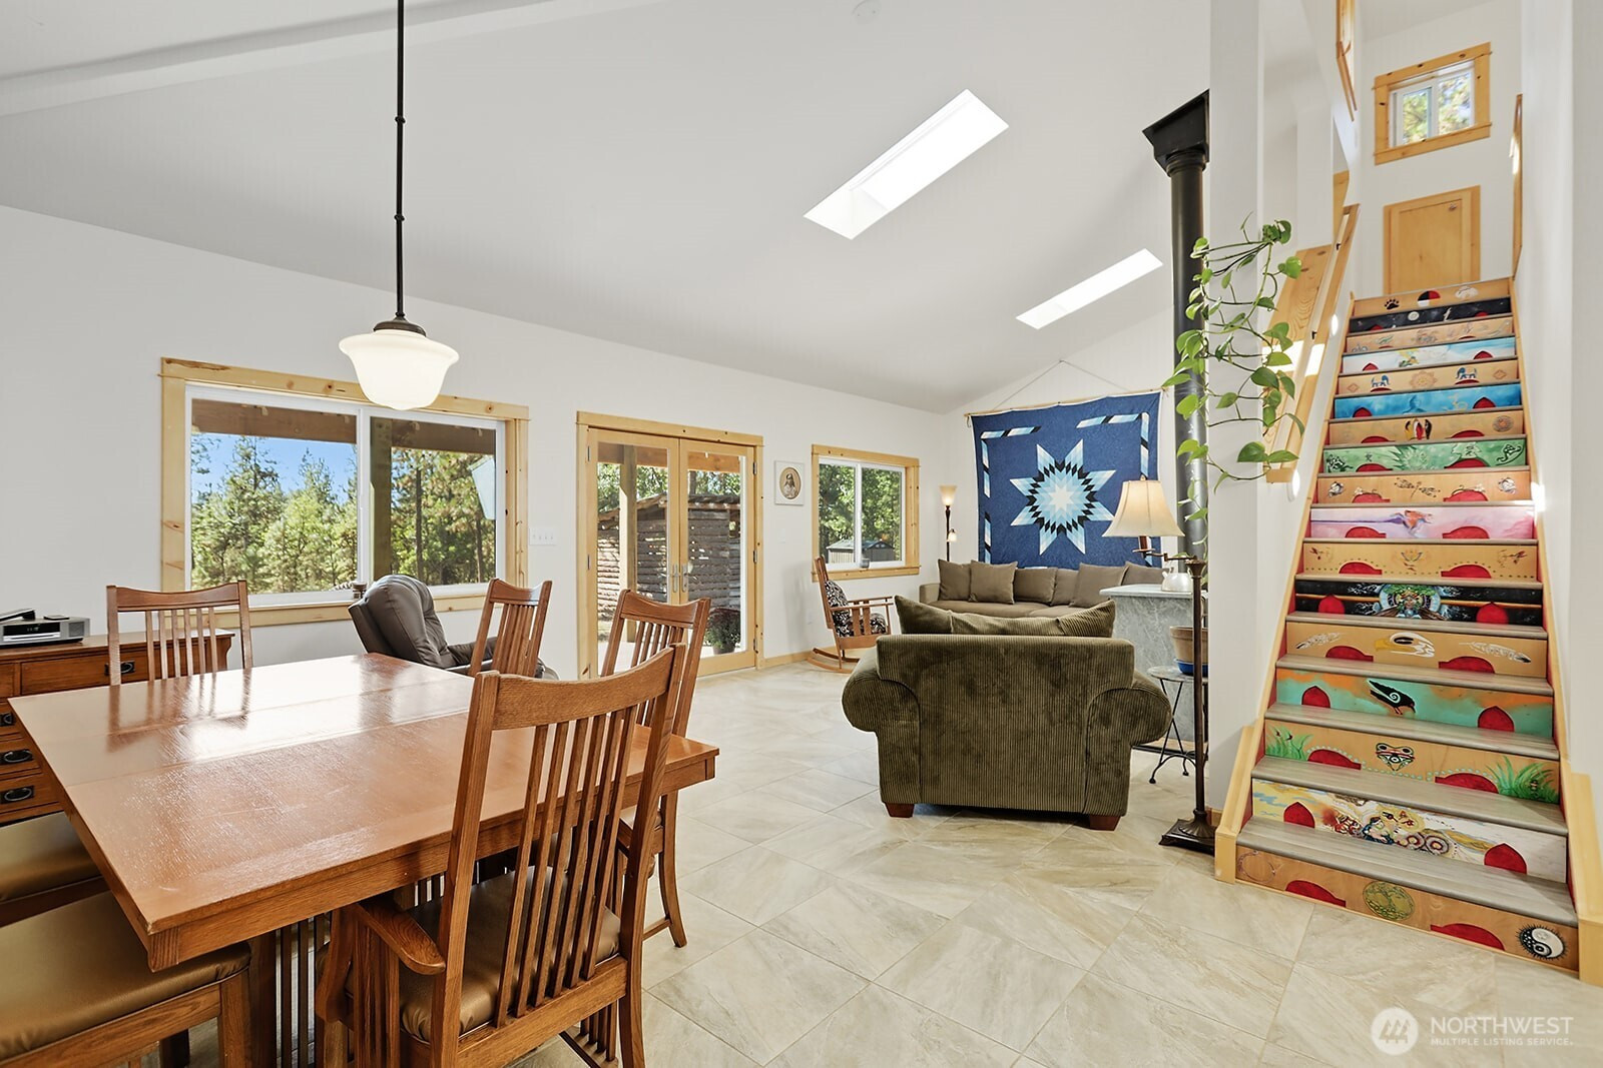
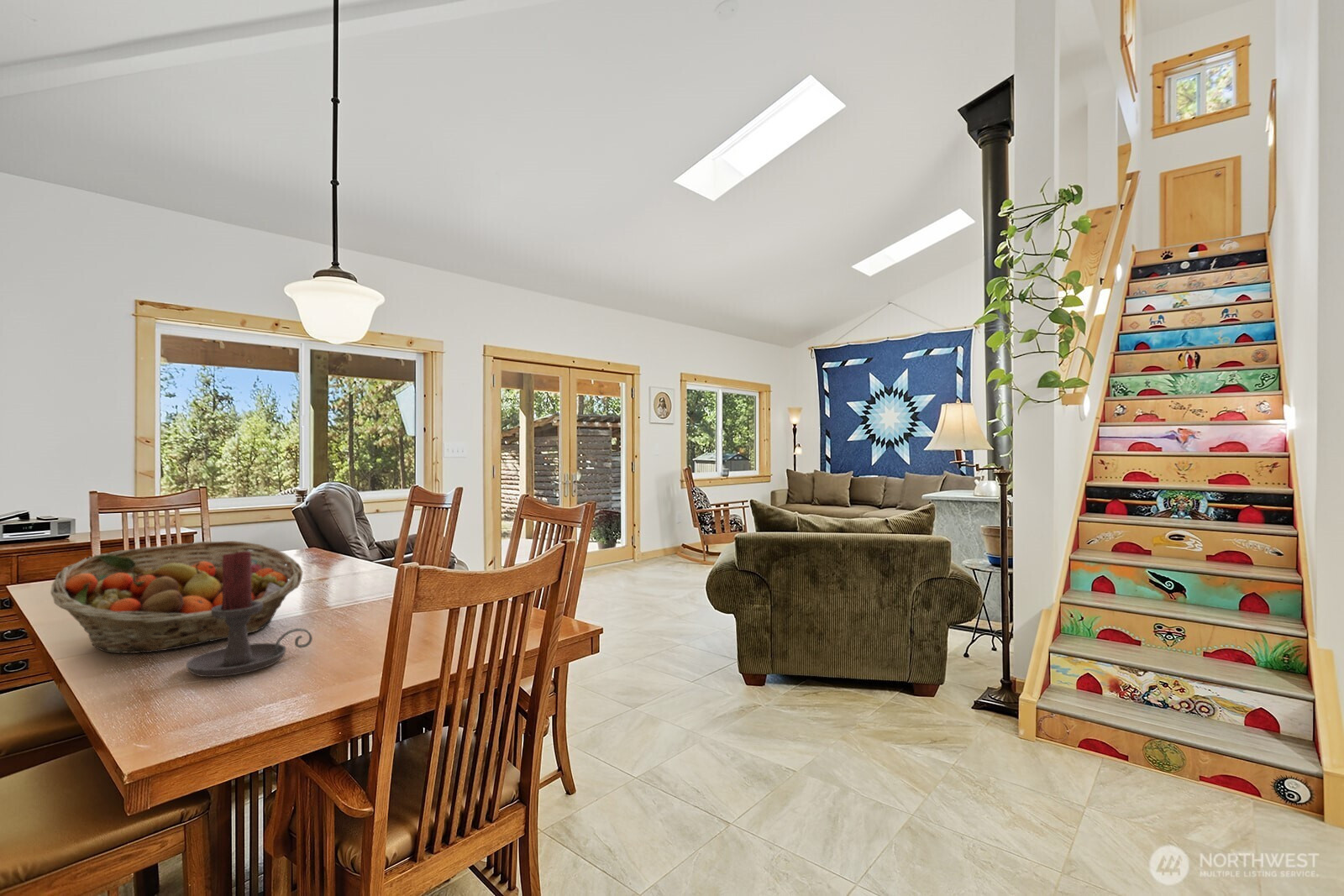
+ candle holder [185,550,313,678]
+ fruit basket [50,540,303,654]
